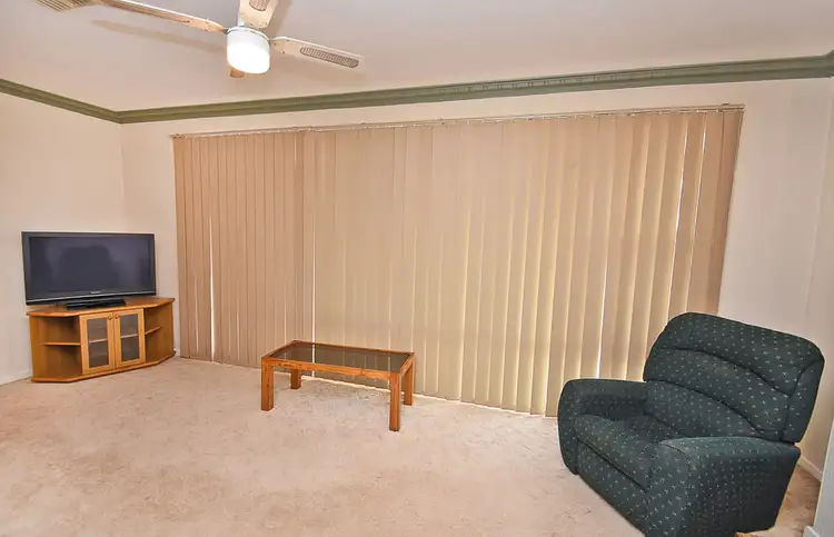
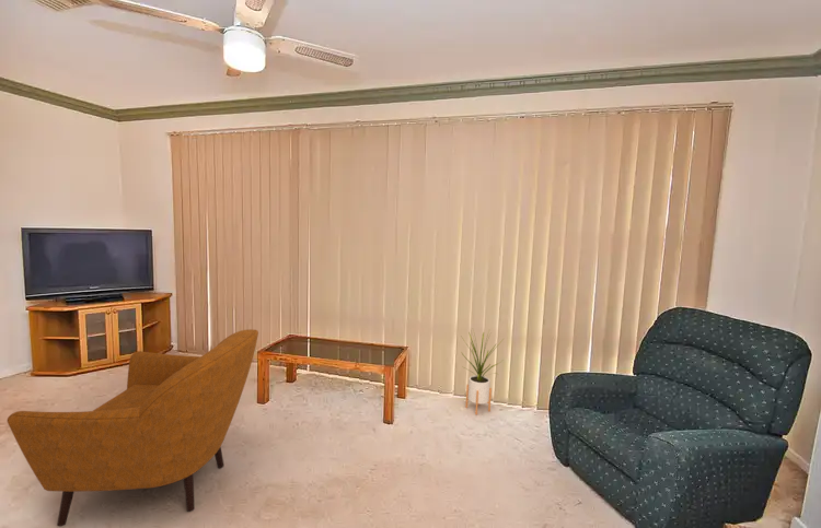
+ armchair [5,328,259,527]
+ house plant [461,329,505,415]
